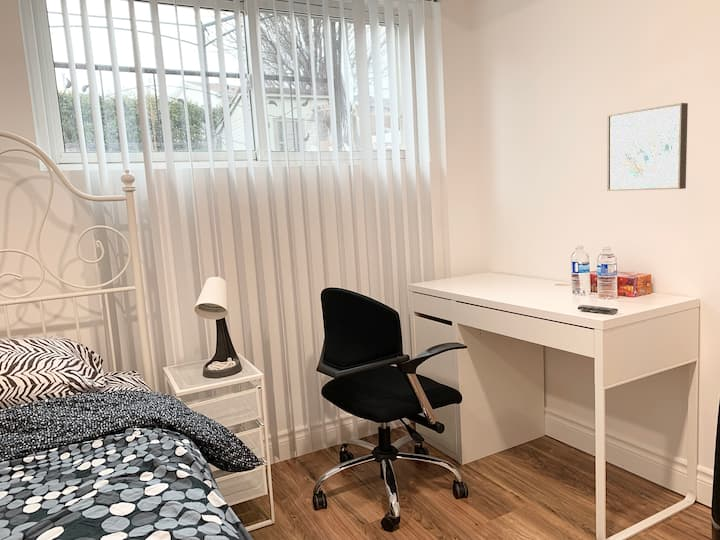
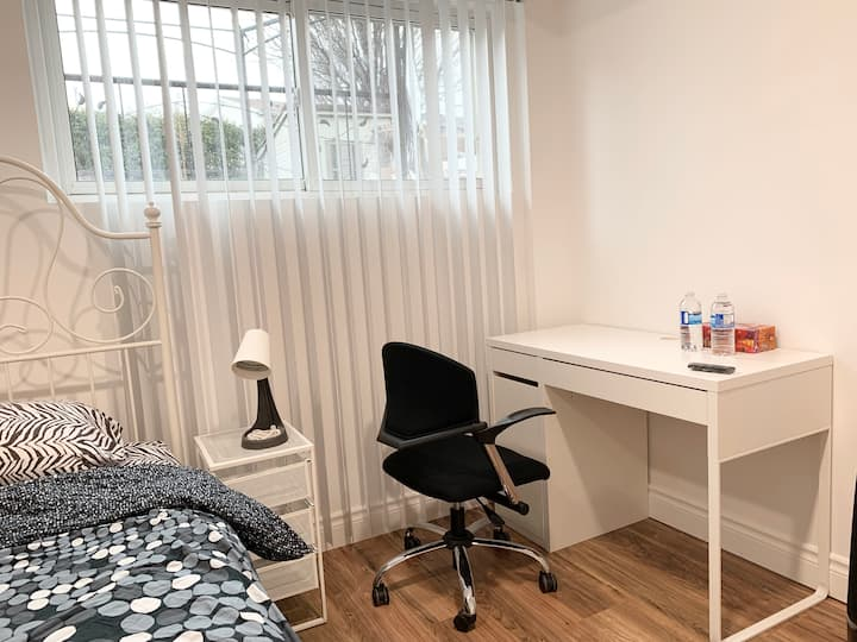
- wall art [606,102,689,192]
